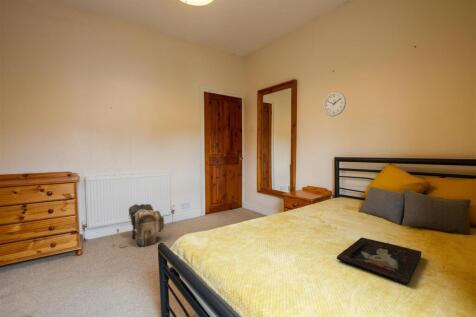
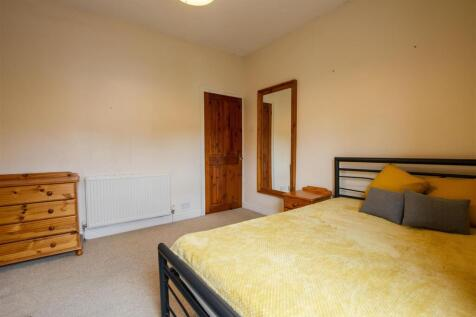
- architectural model [112,203,165,249]
- wall clock [322,91,347,117]
- decorative tray [336,237,422,285]
